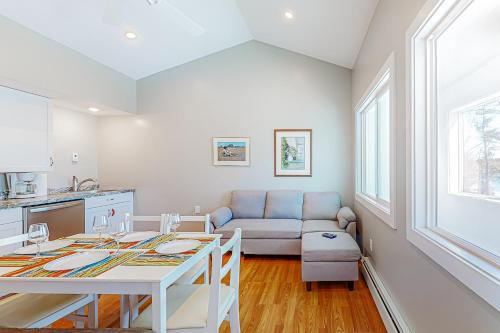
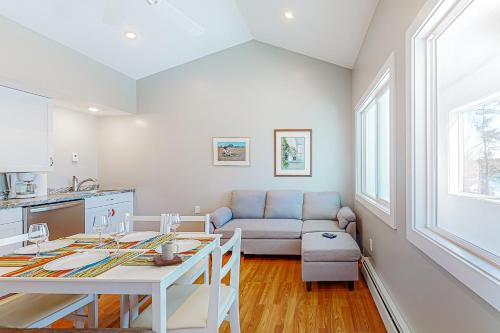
+ mug [152,241,183,267]
